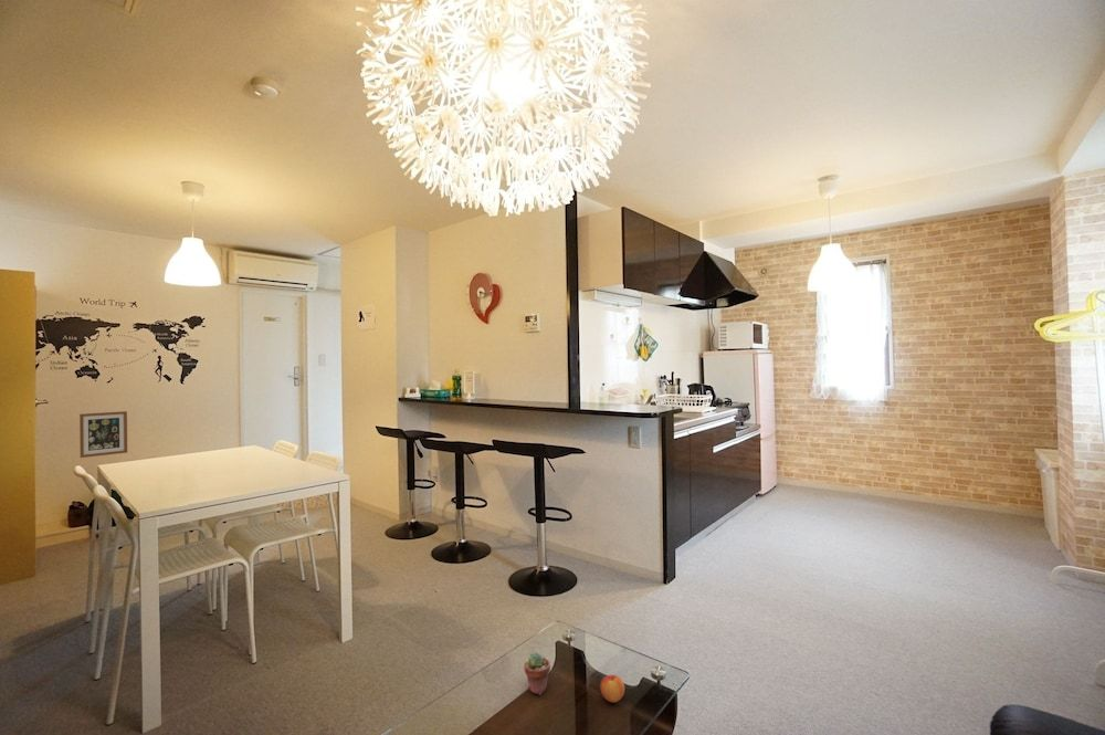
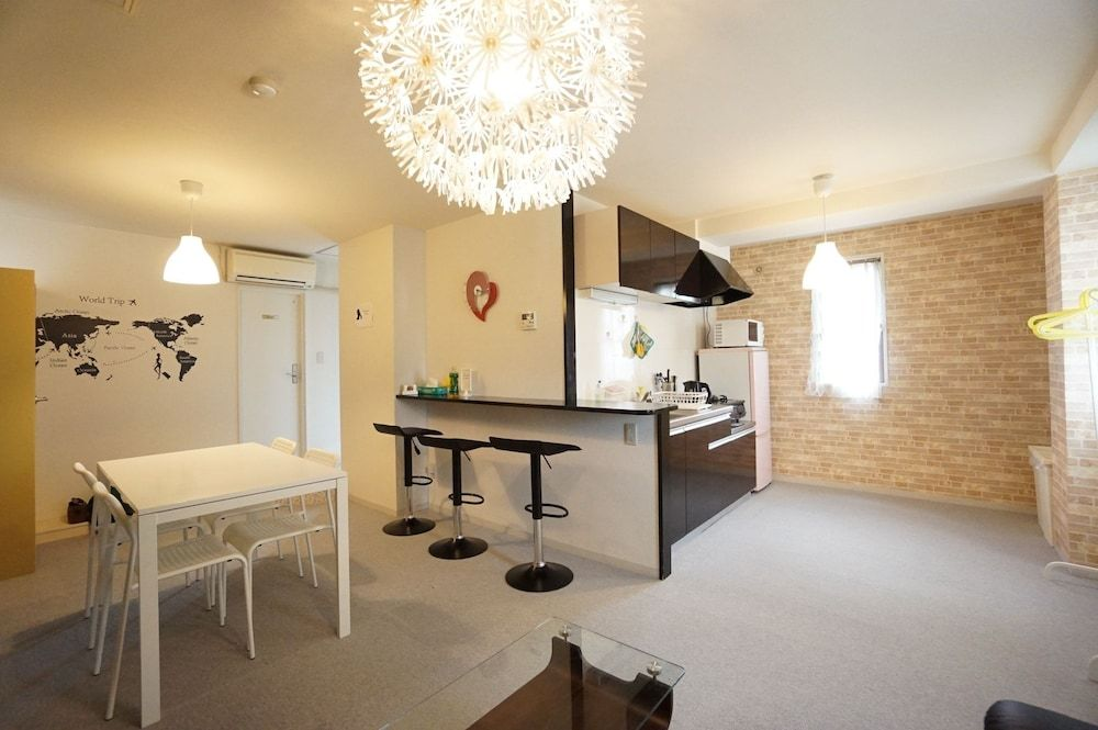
- potted succulent [523,651,551,696]
- apple [599,674,625,703]
- wall art [78,410,128,459]
